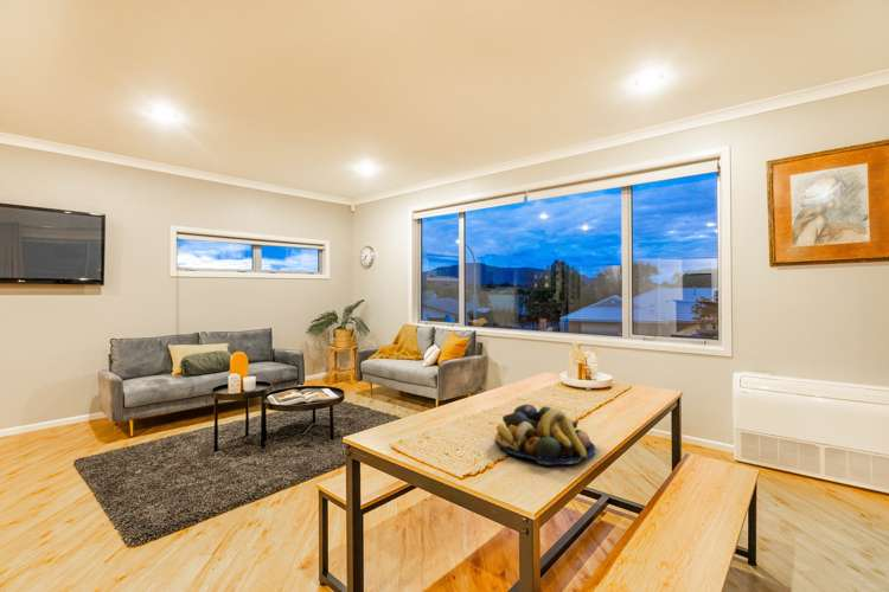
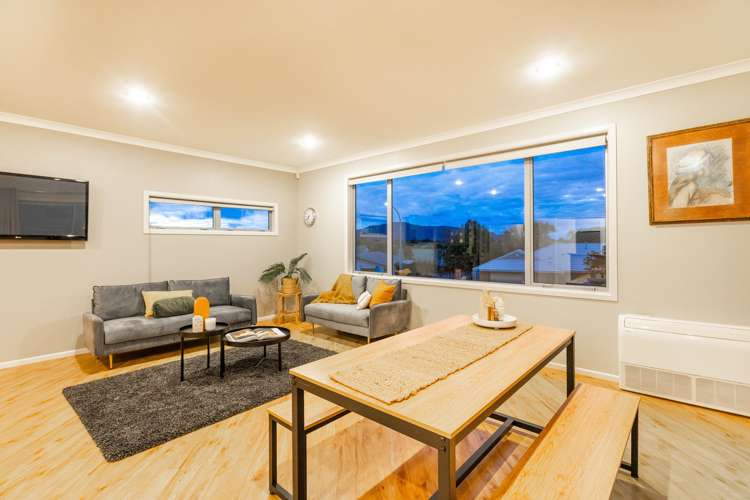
- fruit bowl [494,404,596,466]
